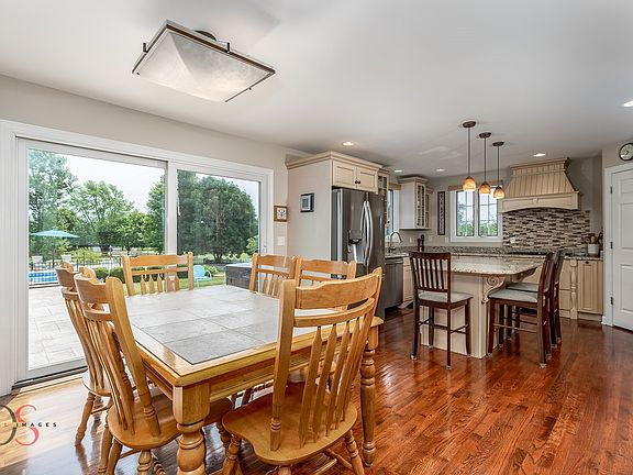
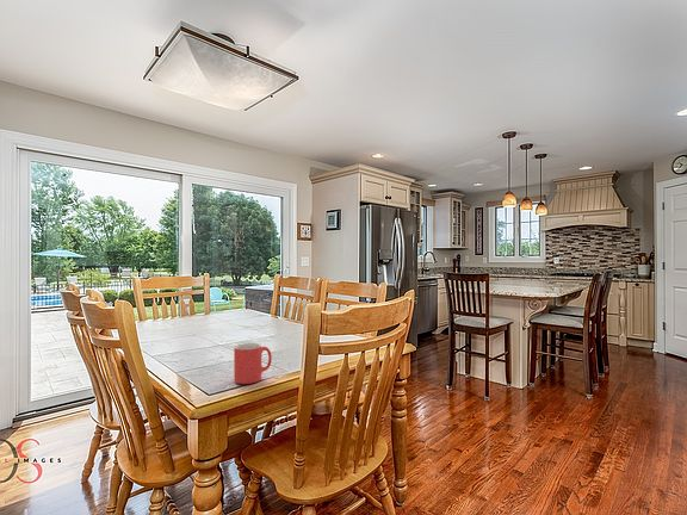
+ mug [233,342,273,385]
